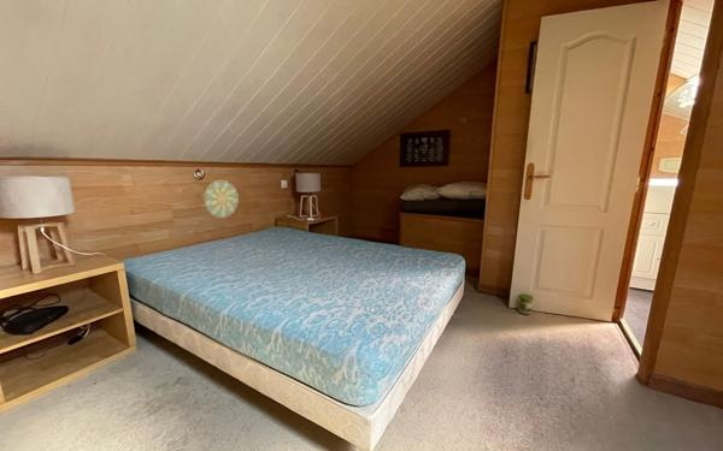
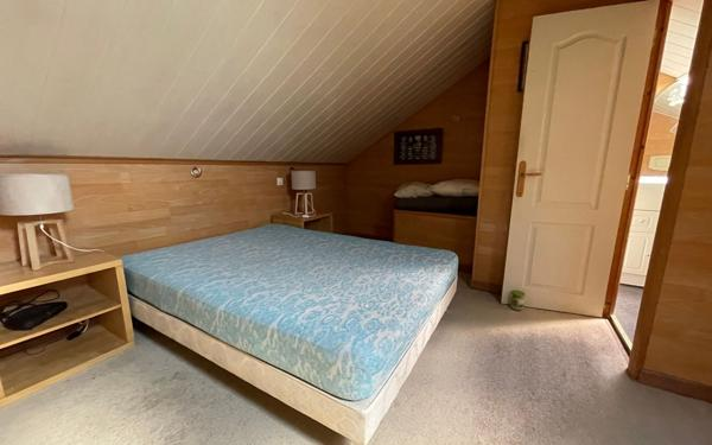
- decorative plate [204,179,240,219]
